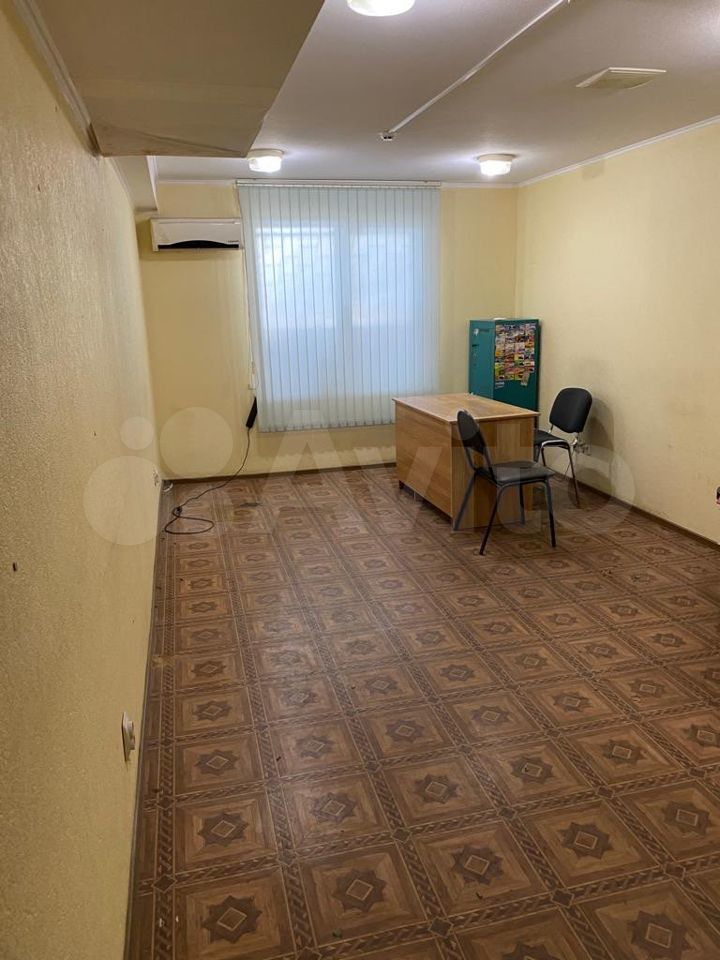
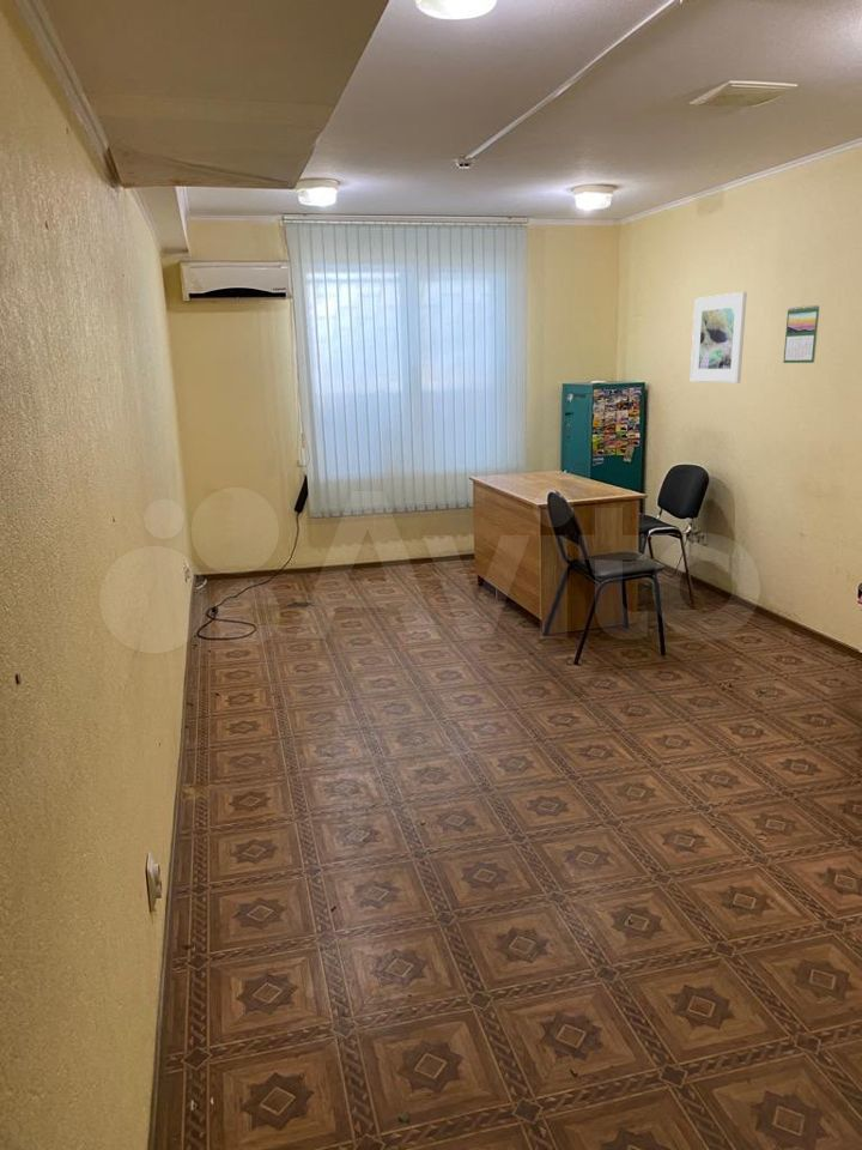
+ calendar [783,304,821,364]
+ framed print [690,291,748,385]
